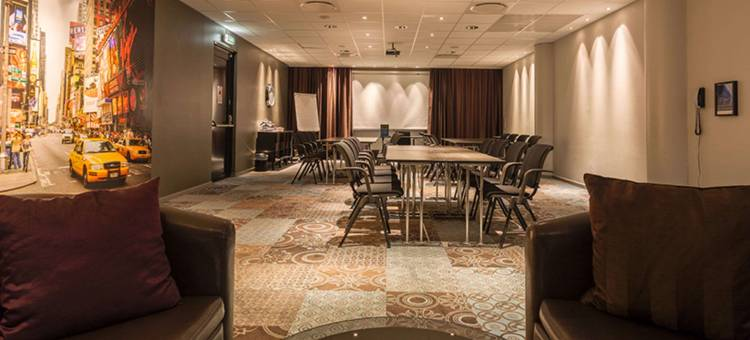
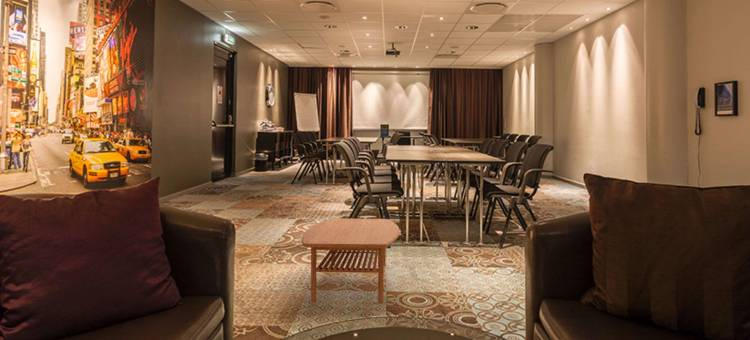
+ coffee table [300,217,401,304]
